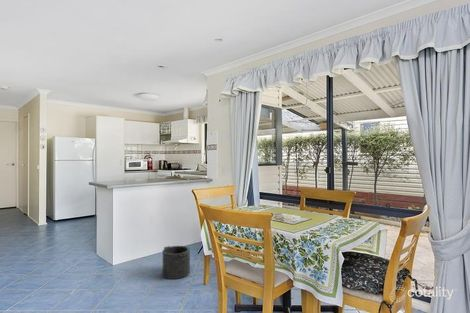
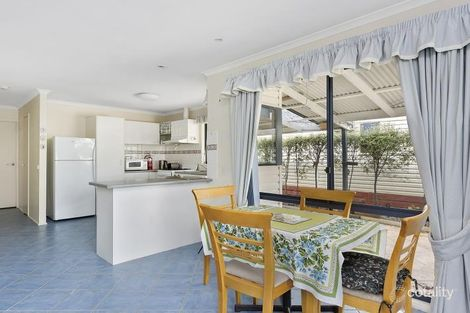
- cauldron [162,245,191,280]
